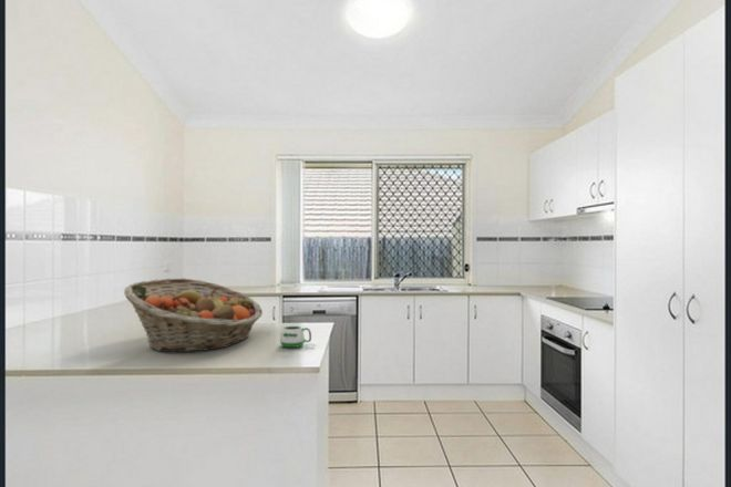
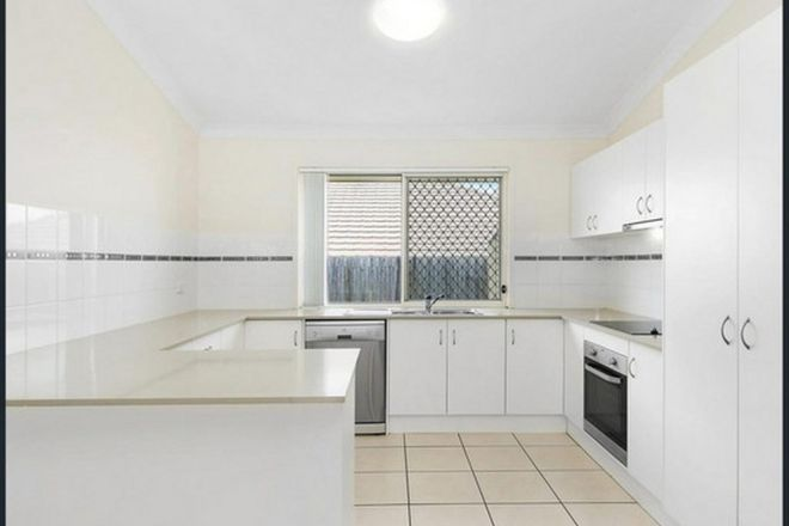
- mug [279,325,317,349]
- fruit basket [123,277,264,353]
